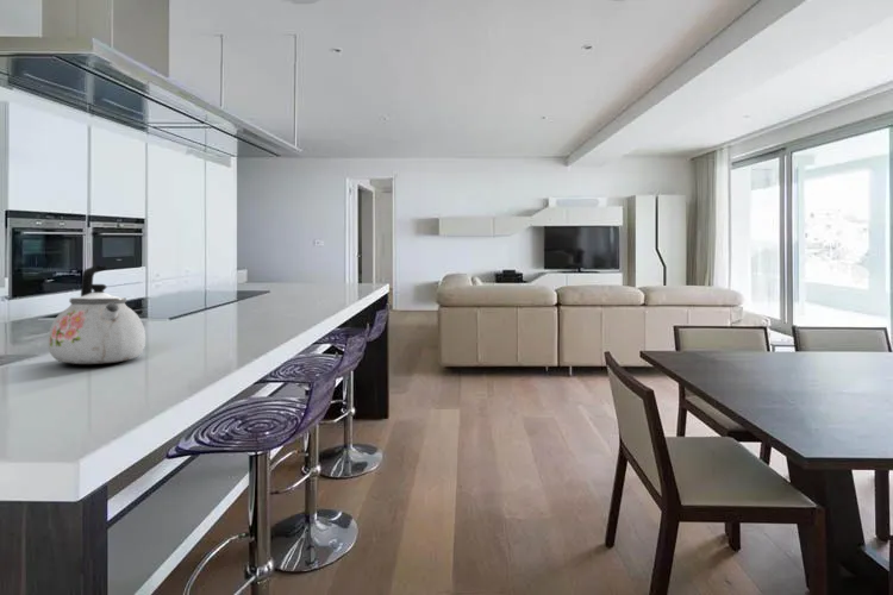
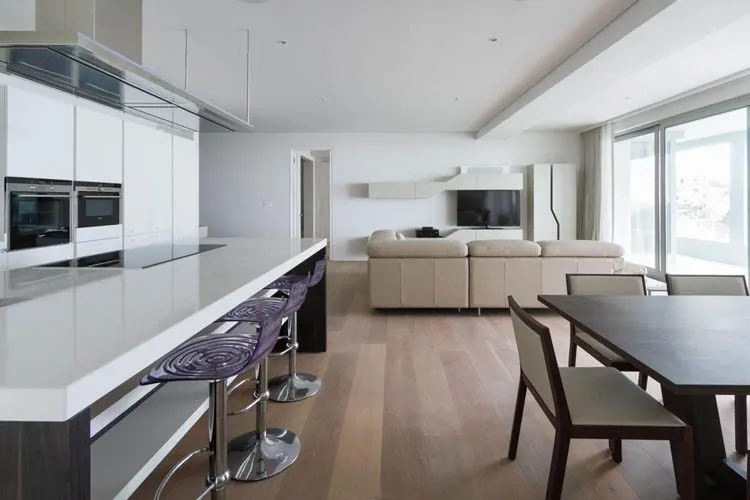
- kettle [48,264,146,365]
